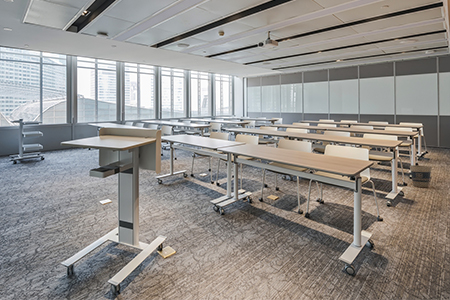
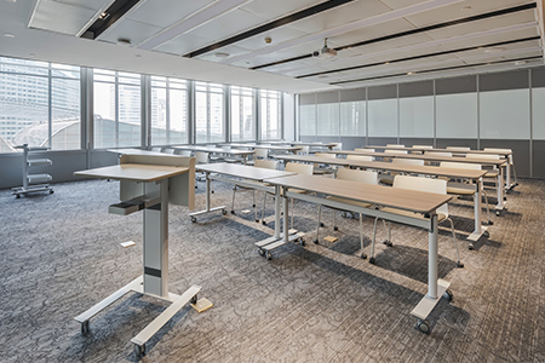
- trash can [409,164,433,188]
